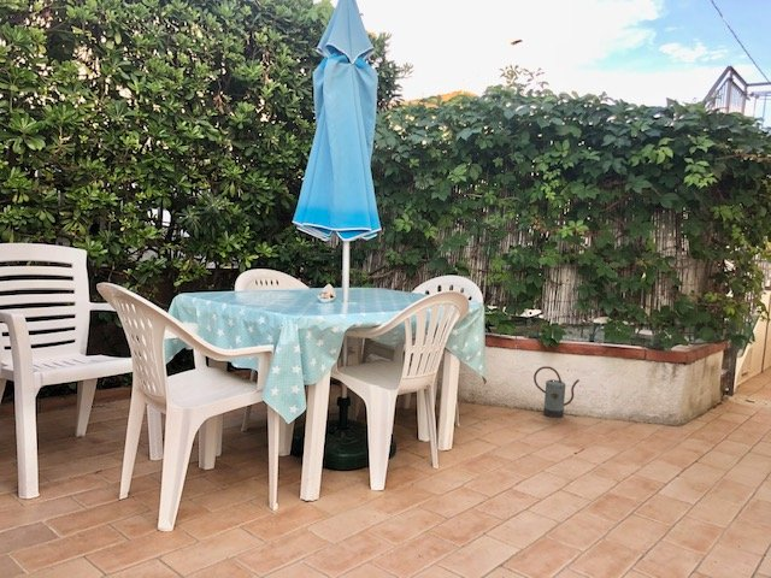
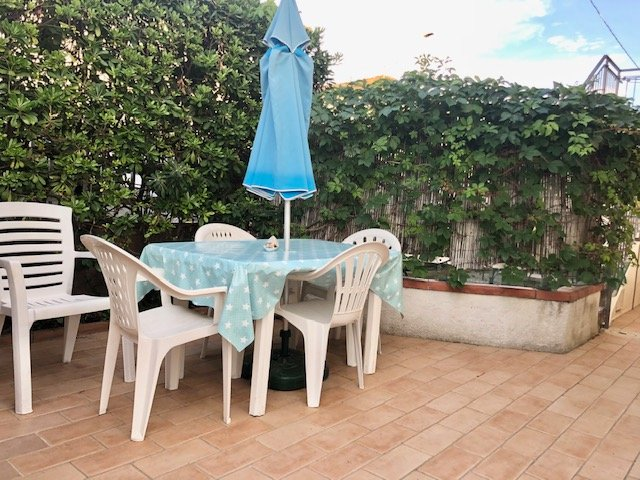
- watering can [532,365,581,419]
